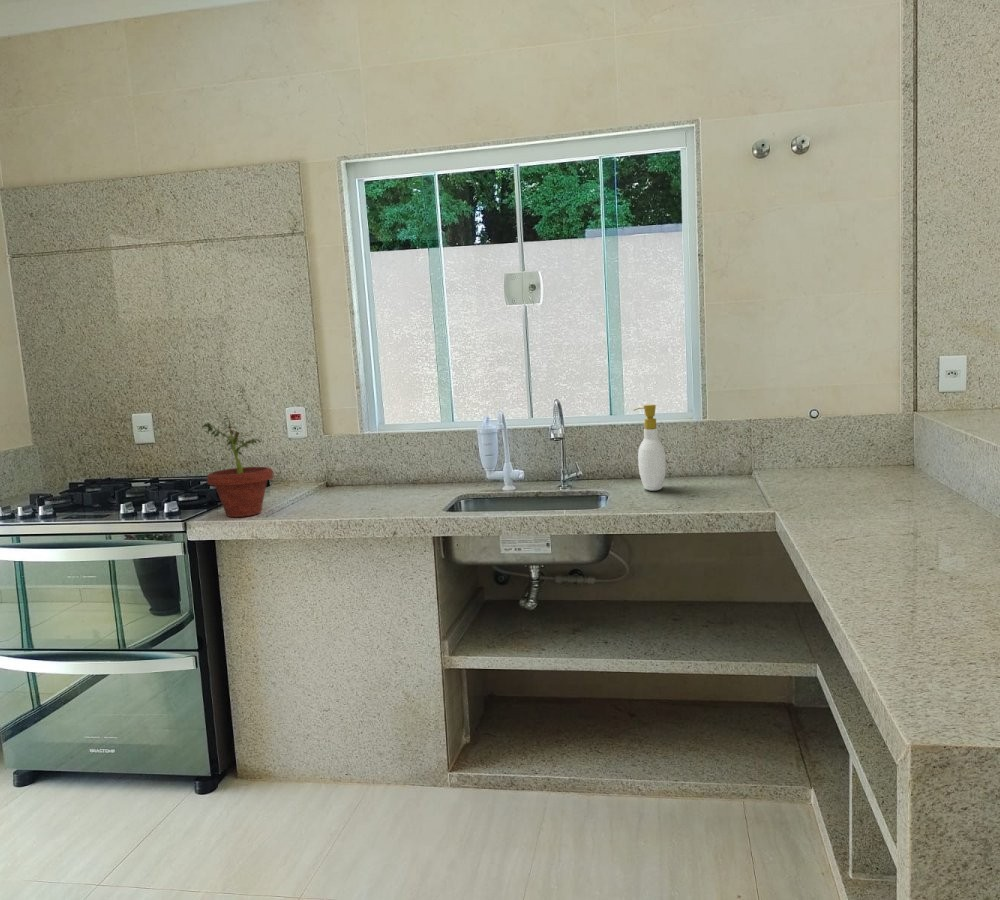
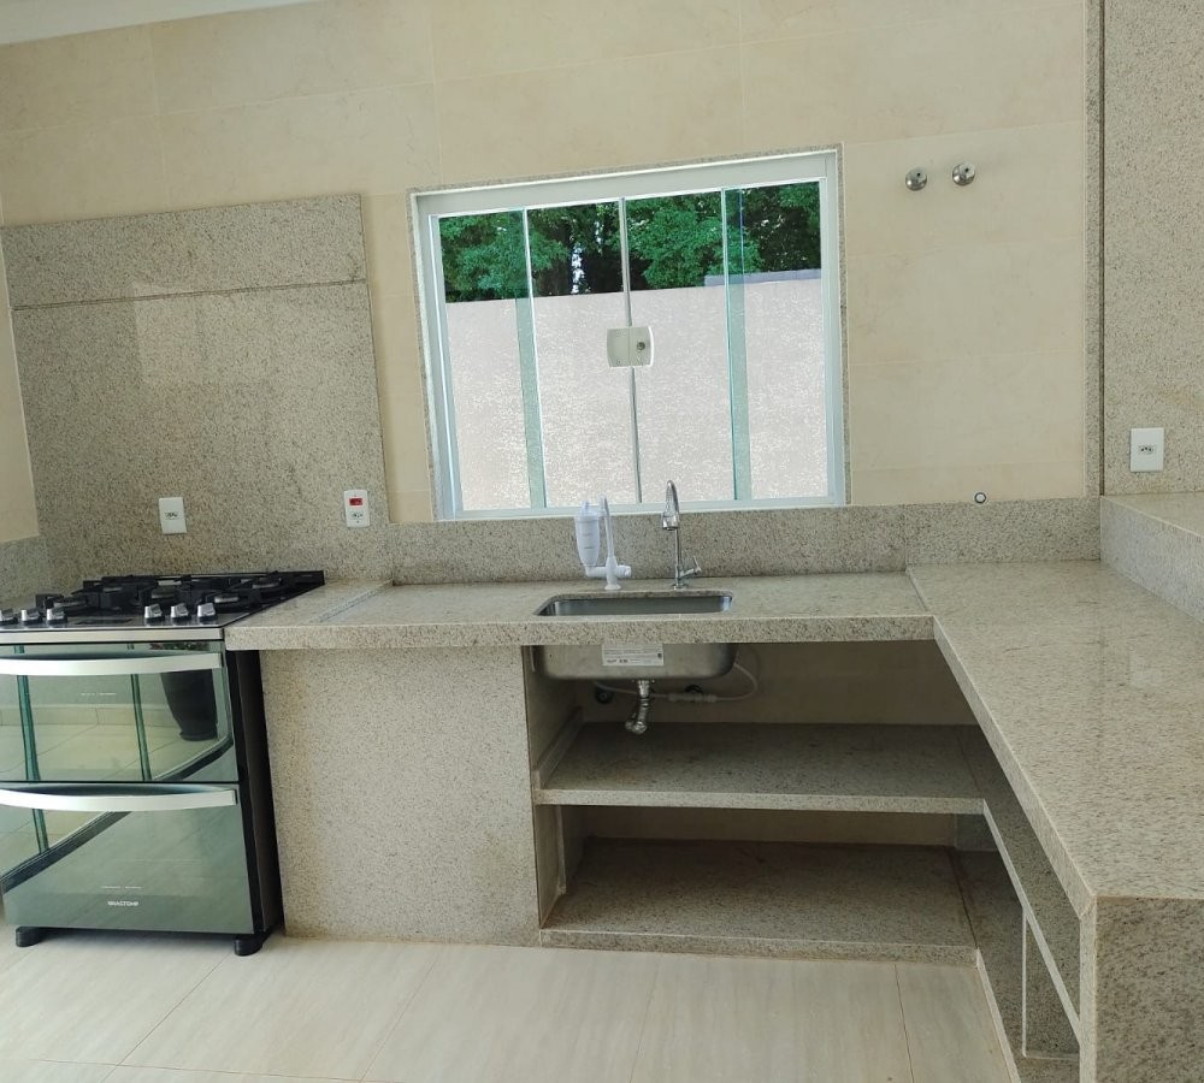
- potted plant [201,414,275,518]
- soap bottle [633,404,667,492]
